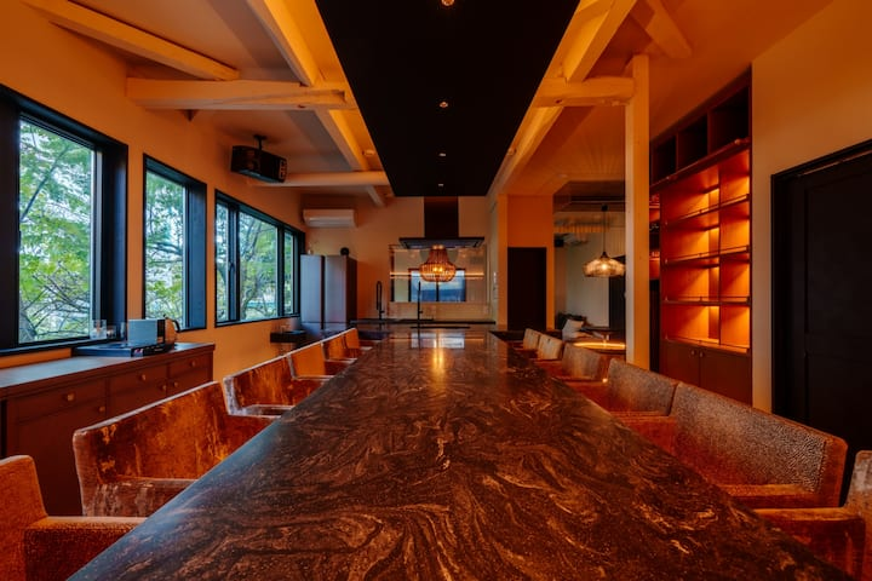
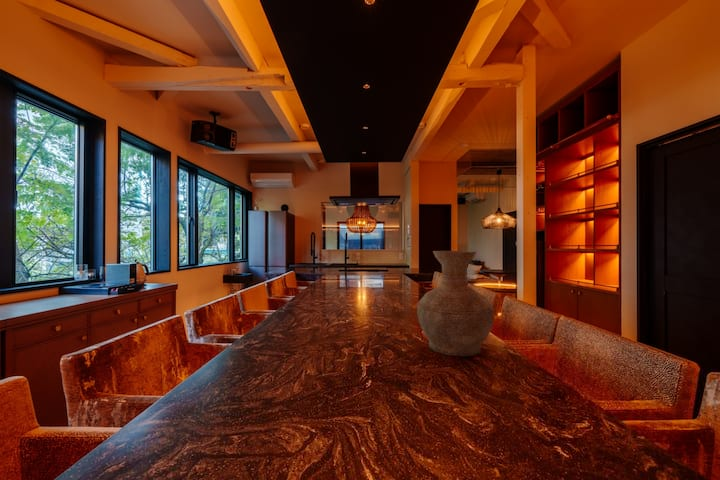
+ vase [416,250,495,358]
